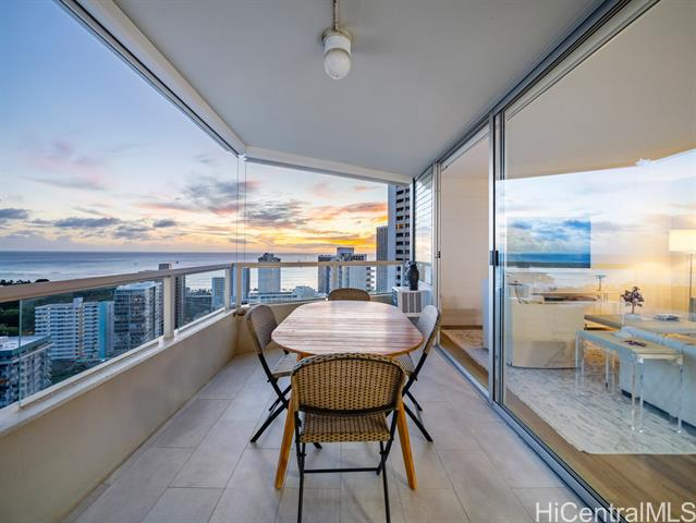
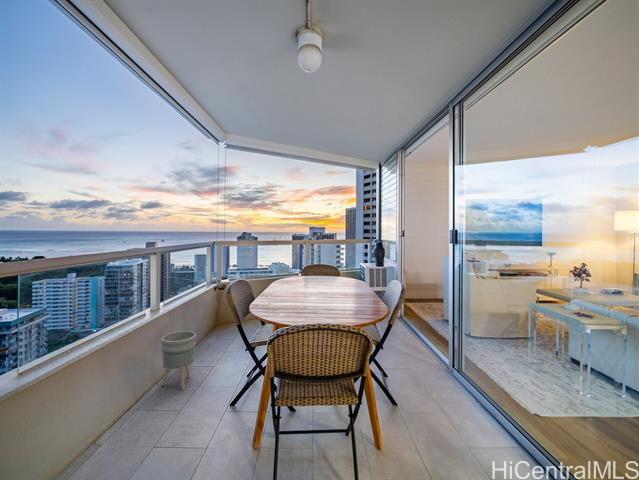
+ planter [160,330,197,391]
